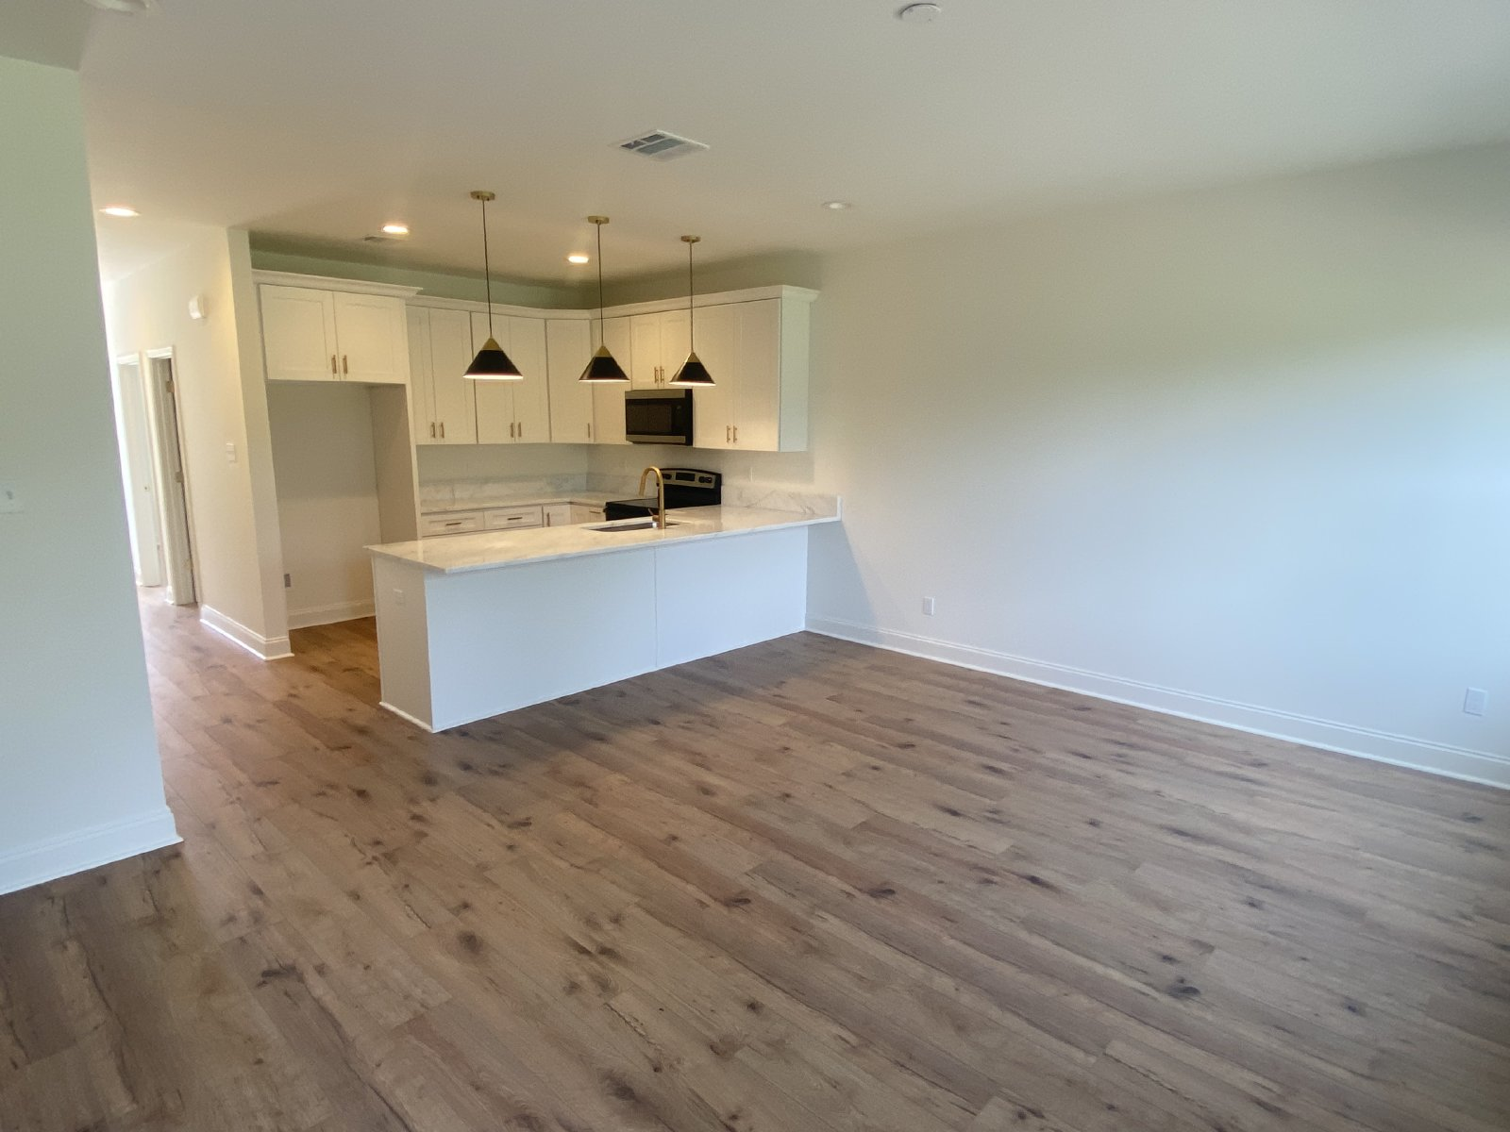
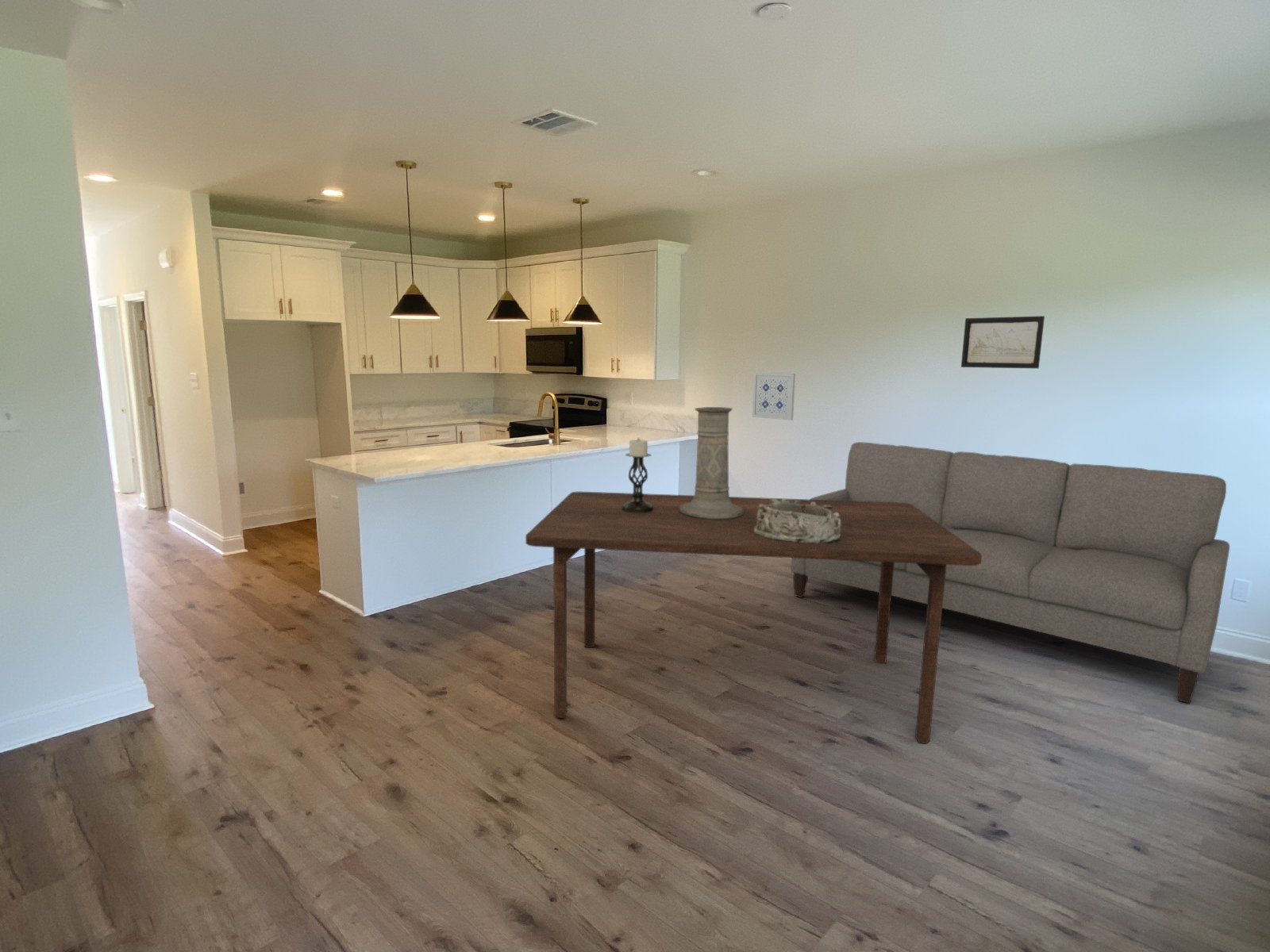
+ wall art [752,372,796,421]
+ wall art [960,315,1045,369]
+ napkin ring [754,497,841,543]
+ sofa [791,441,1230,704]
+ vase [679,406,743,519]
+ candle holder [622,437,653,513]
+ dining table [525,491,982,744]
